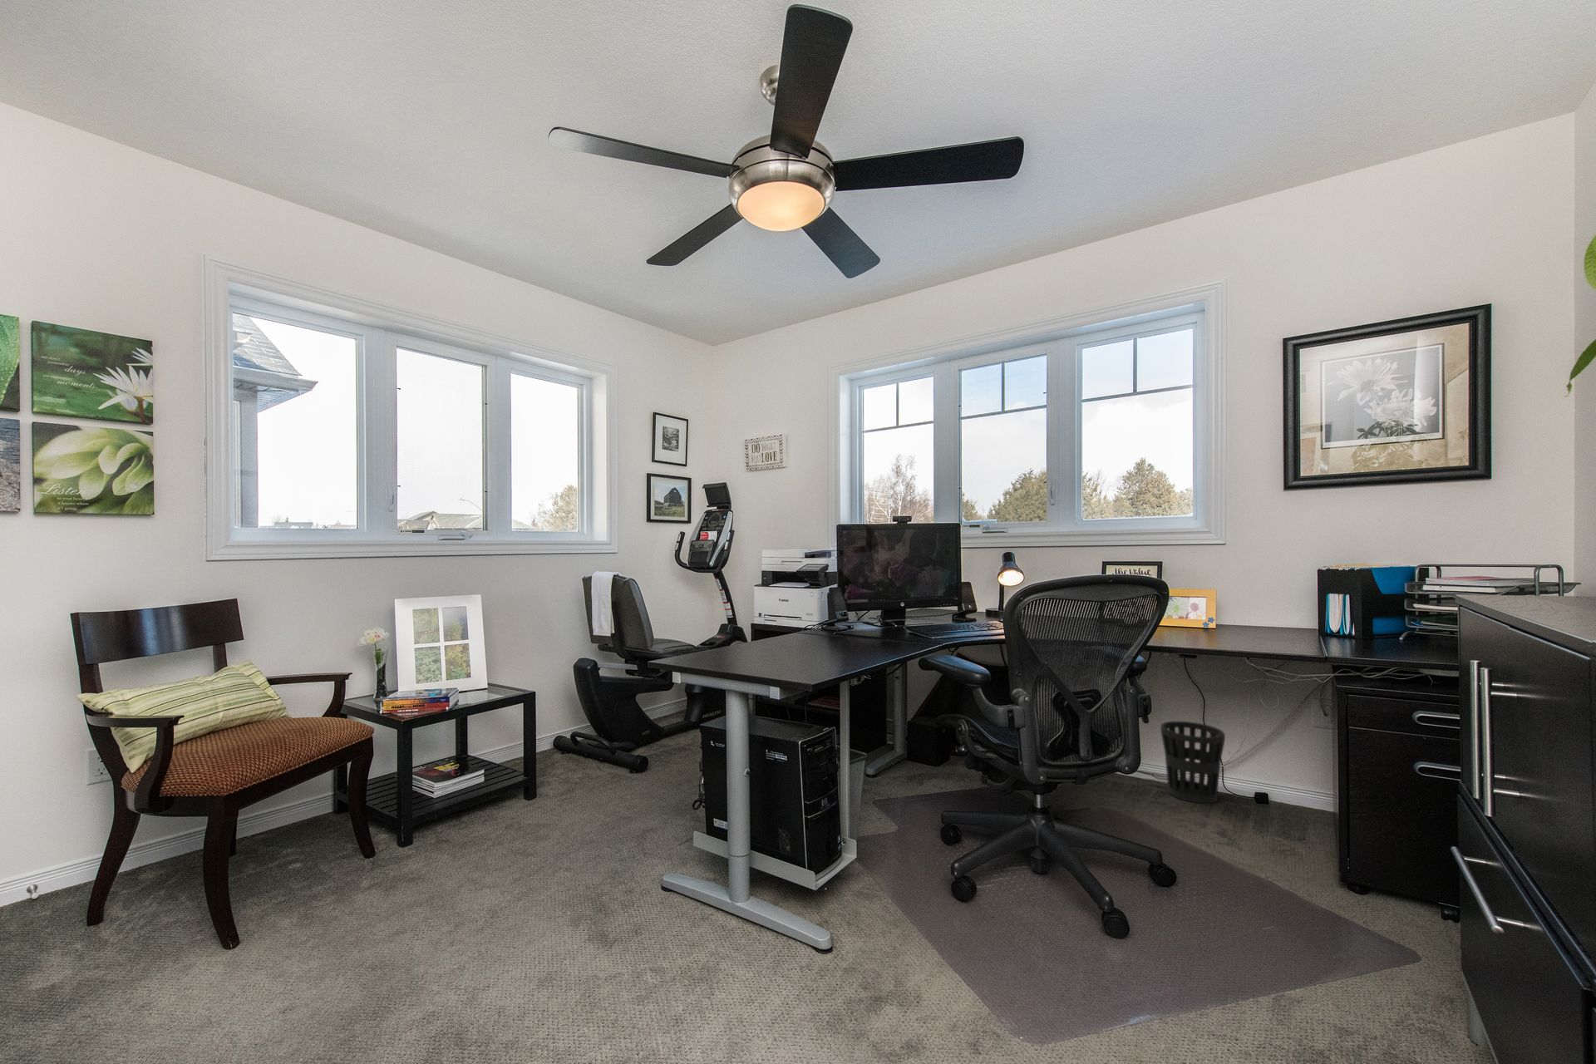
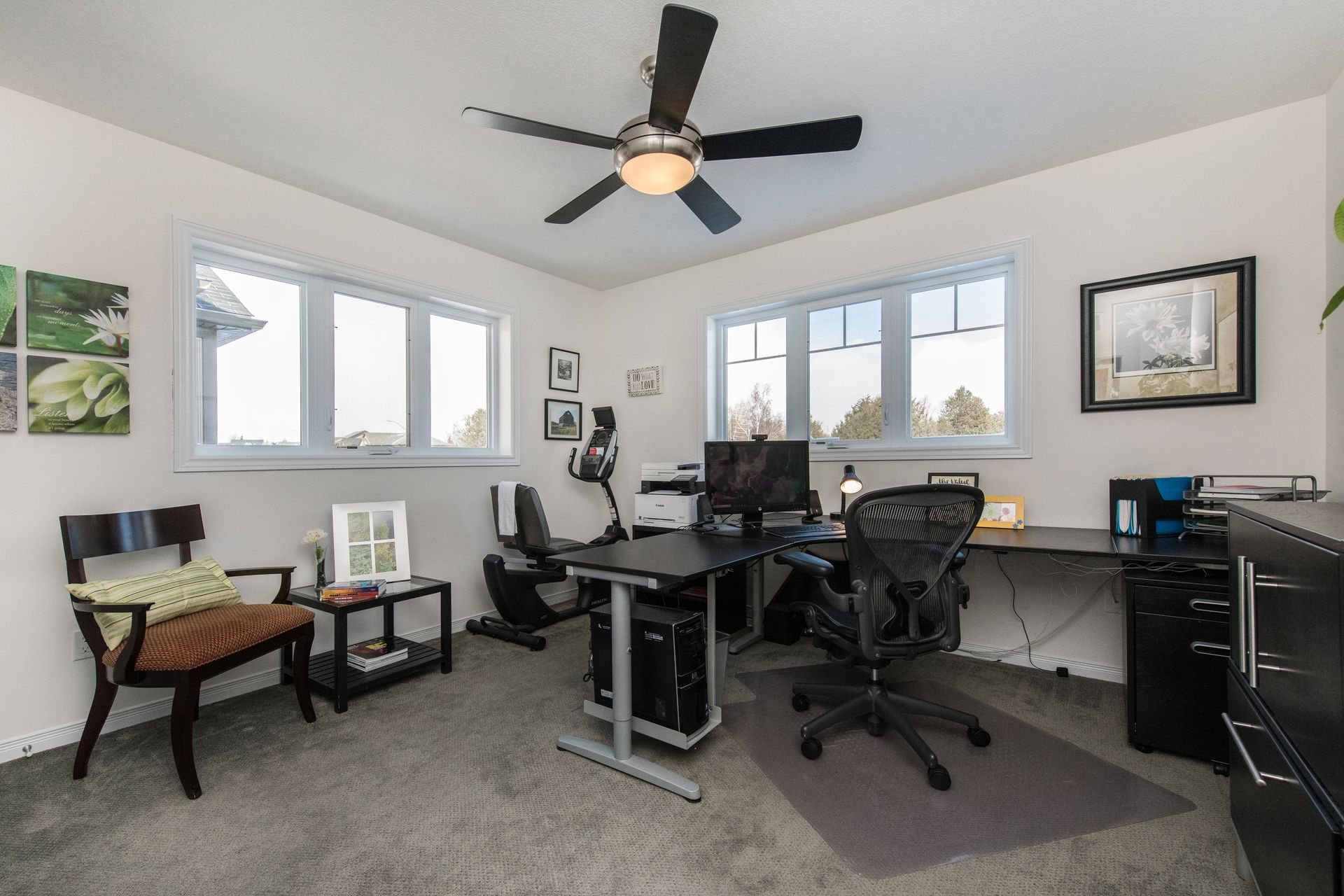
- wastebasket [1160,721,1227,804]
